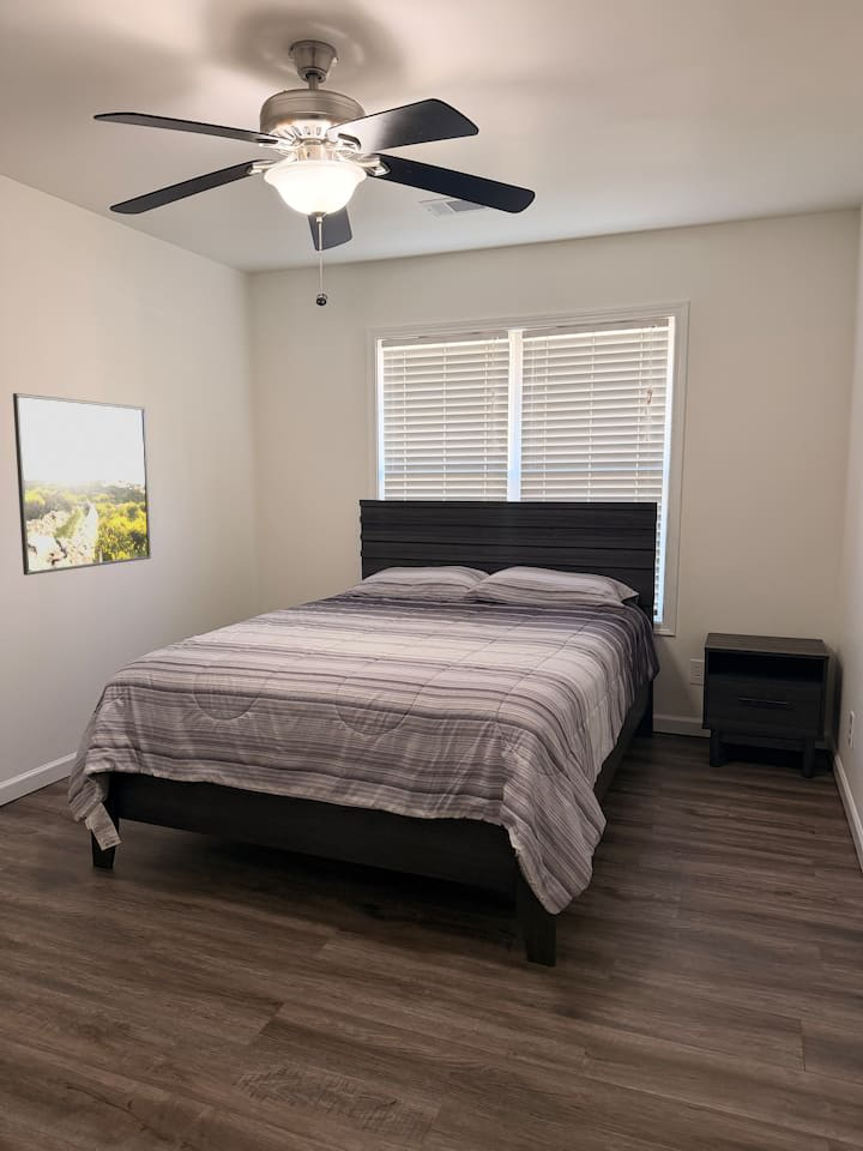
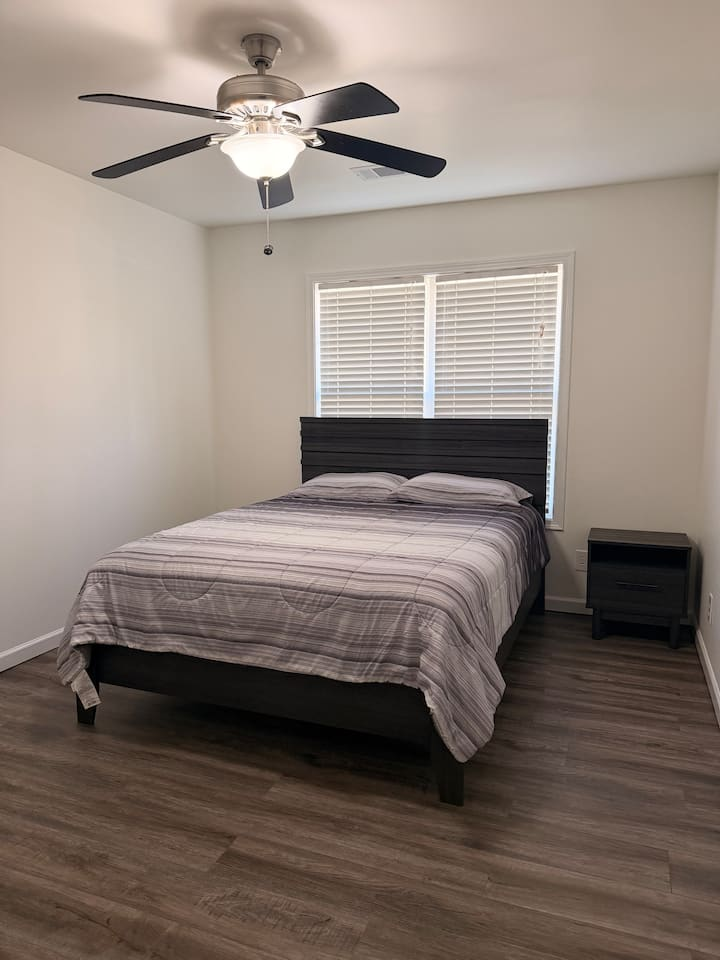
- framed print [12,392,152,577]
